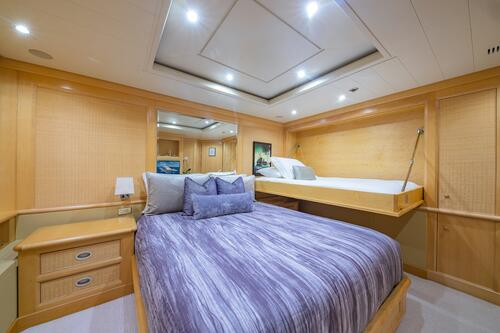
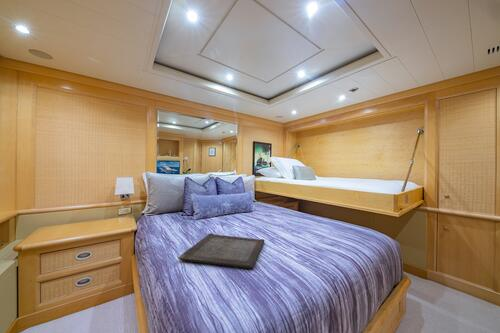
+ serving tray [178,232,265,269]
